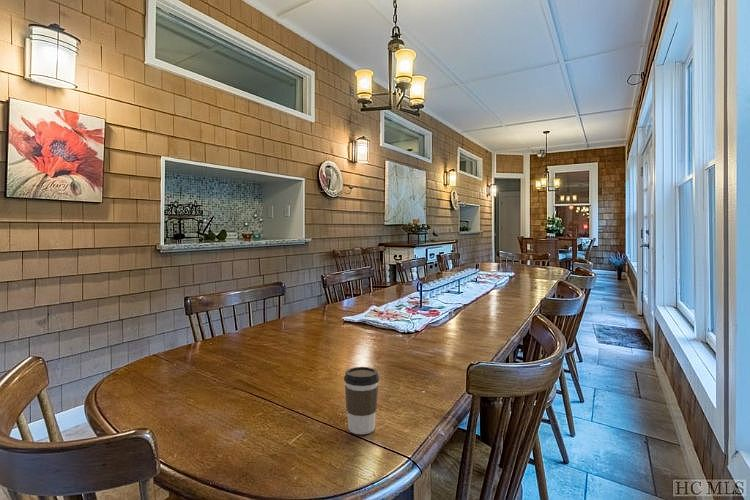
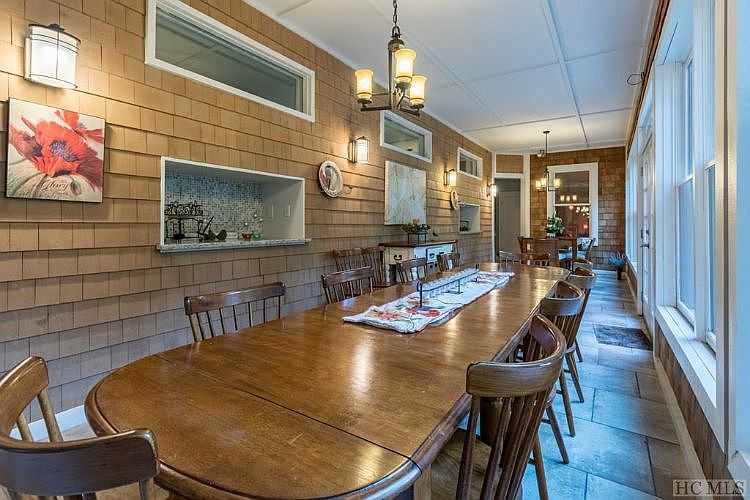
- coffee cup [343,366,380,435]
